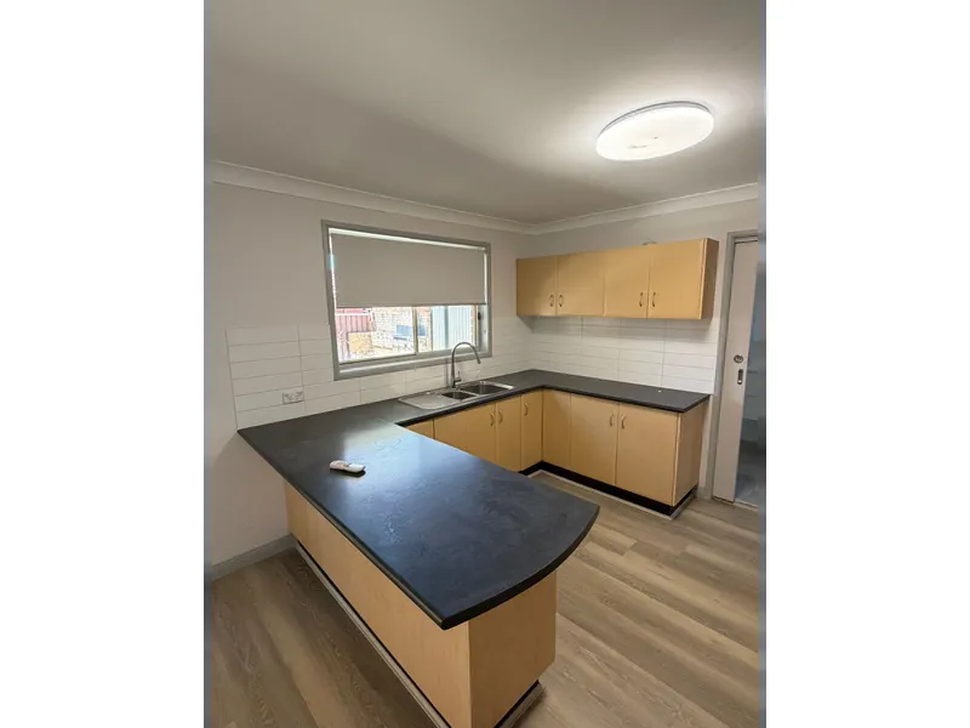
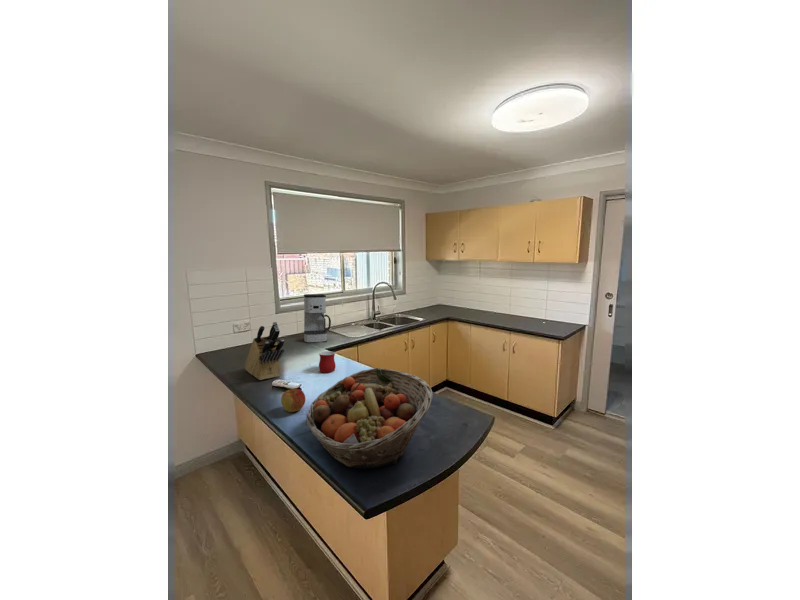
+ coffee maker [303,293,332,344]
+ apple [280,388,306,413]
+ knife block [244,321,285,381]
+ fruit basket [305,367,434,469]
+ mug [318,350,336,374]
